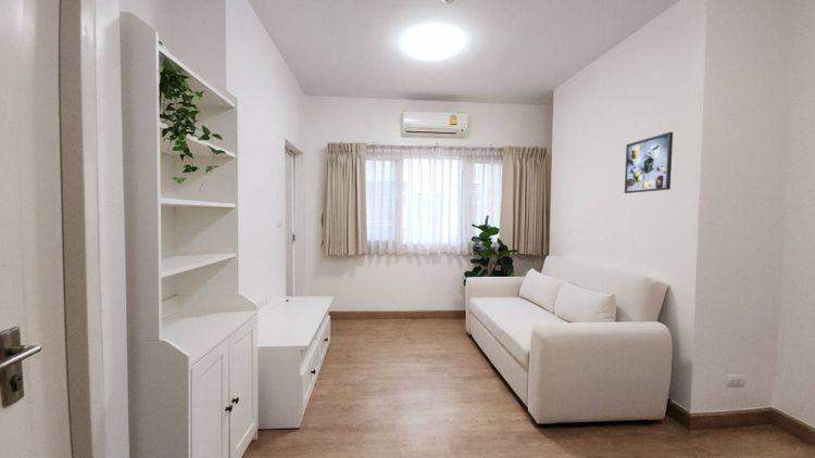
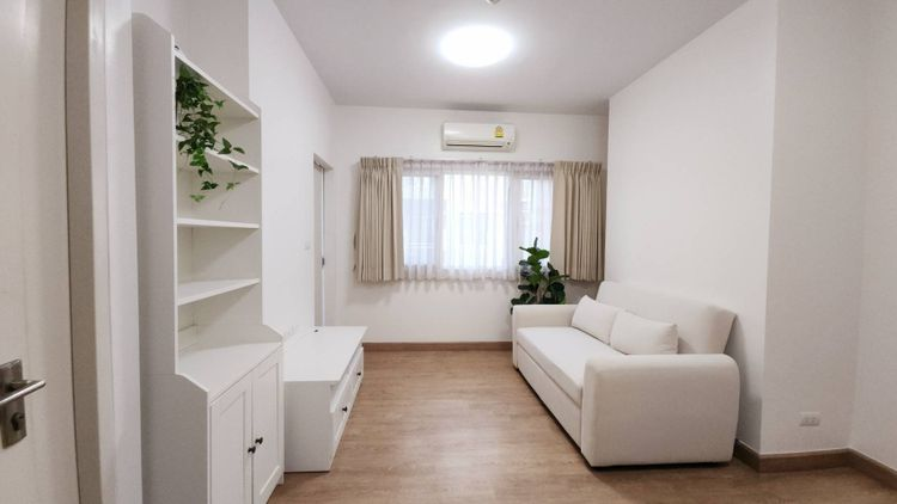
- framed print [624,131,674,194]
